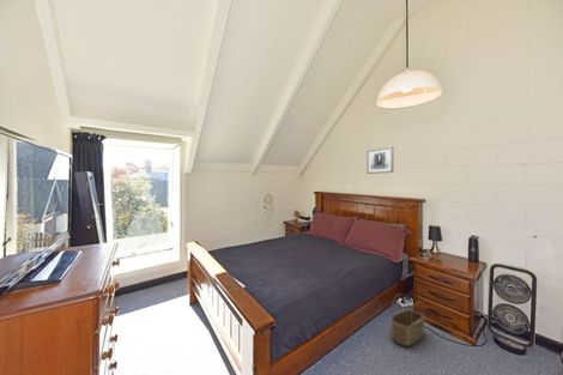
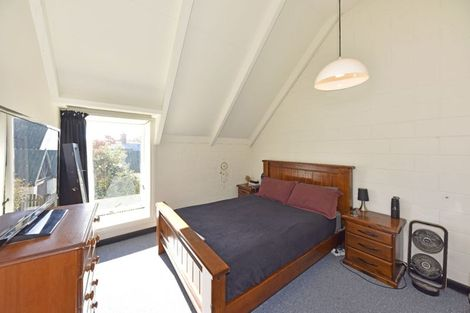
- wall art [365,146,394,175]
- wicker basket [391,292,425,347]
